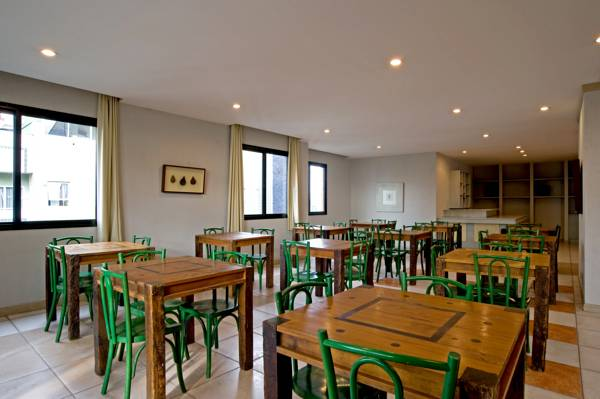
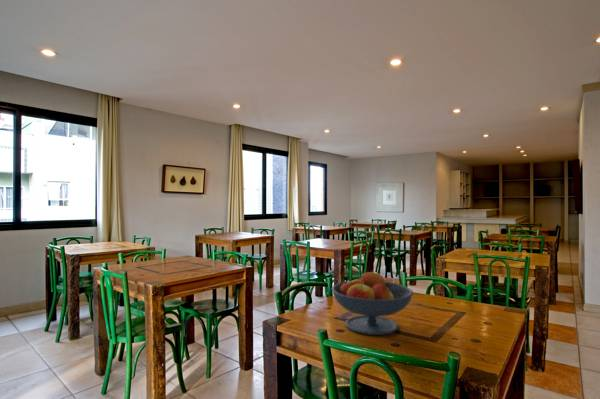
+ fruit bowl [331,270,414,336]
